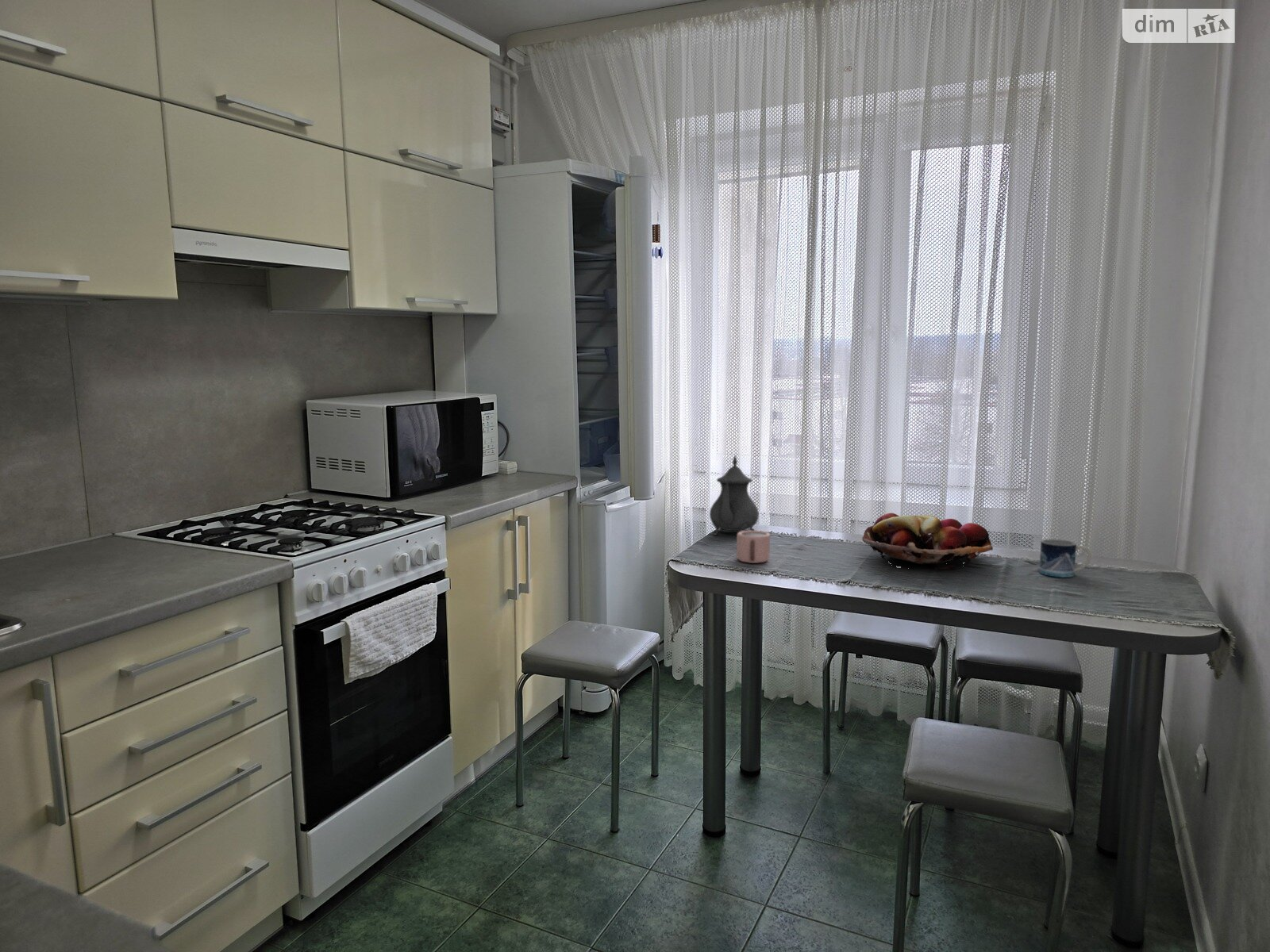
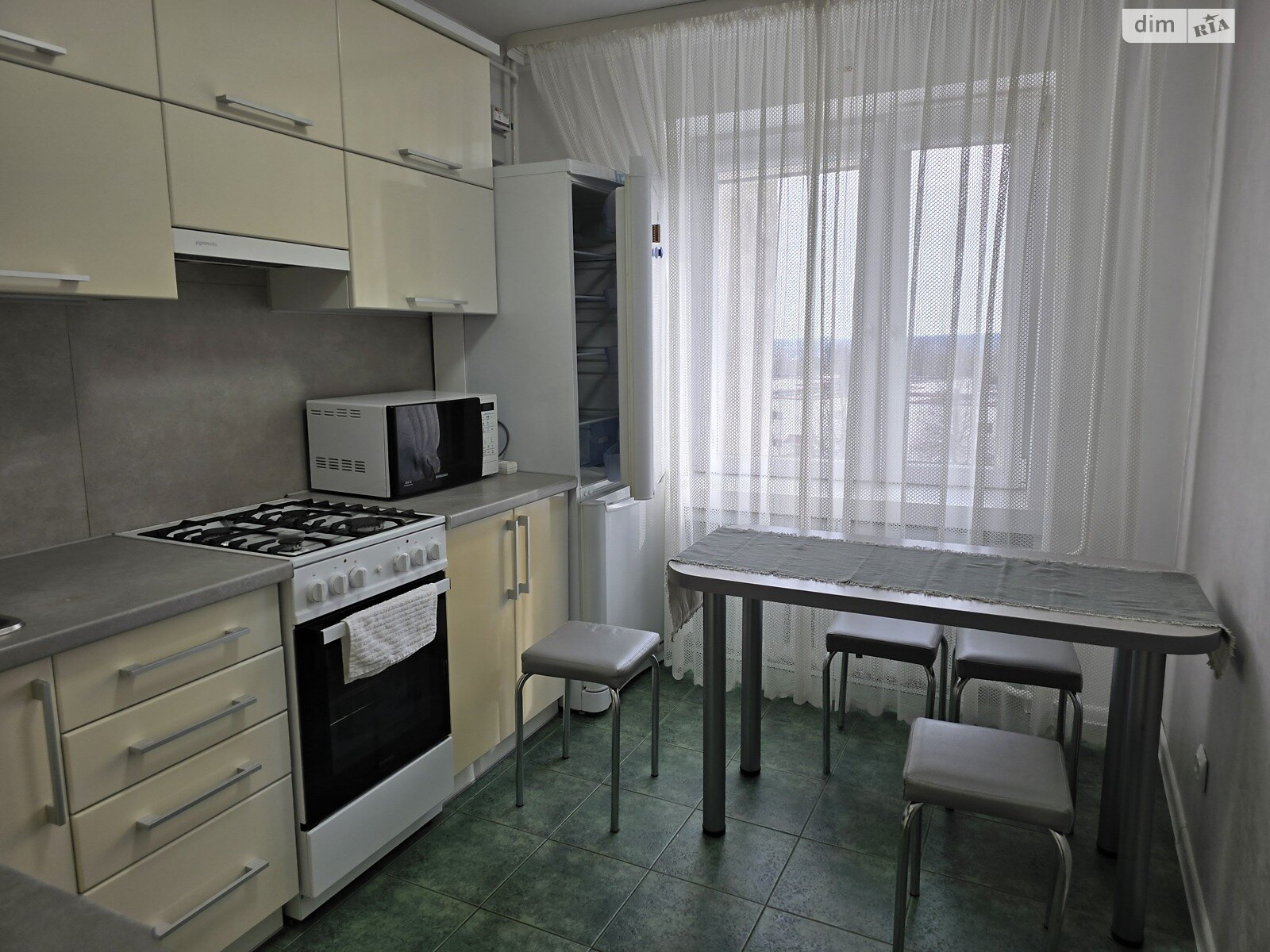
- mug [736,530,771,564]
- fruit basket [861,512,994,570]
- mug [1038,539,1092,578]
- teapot [709,455,760,536]
